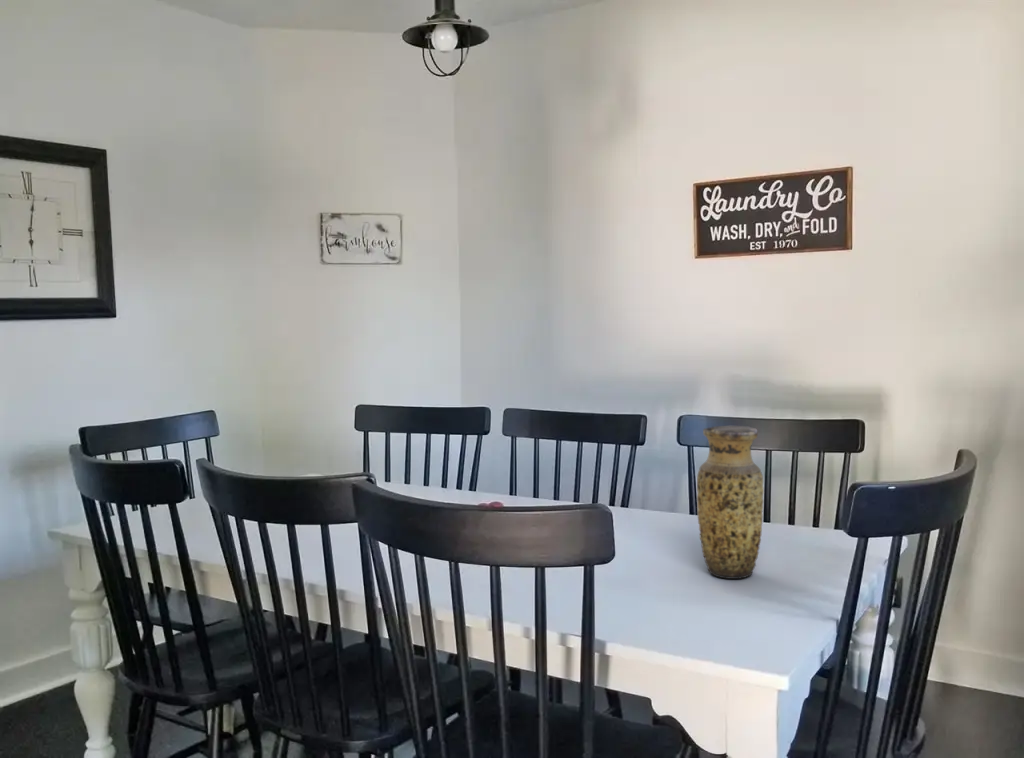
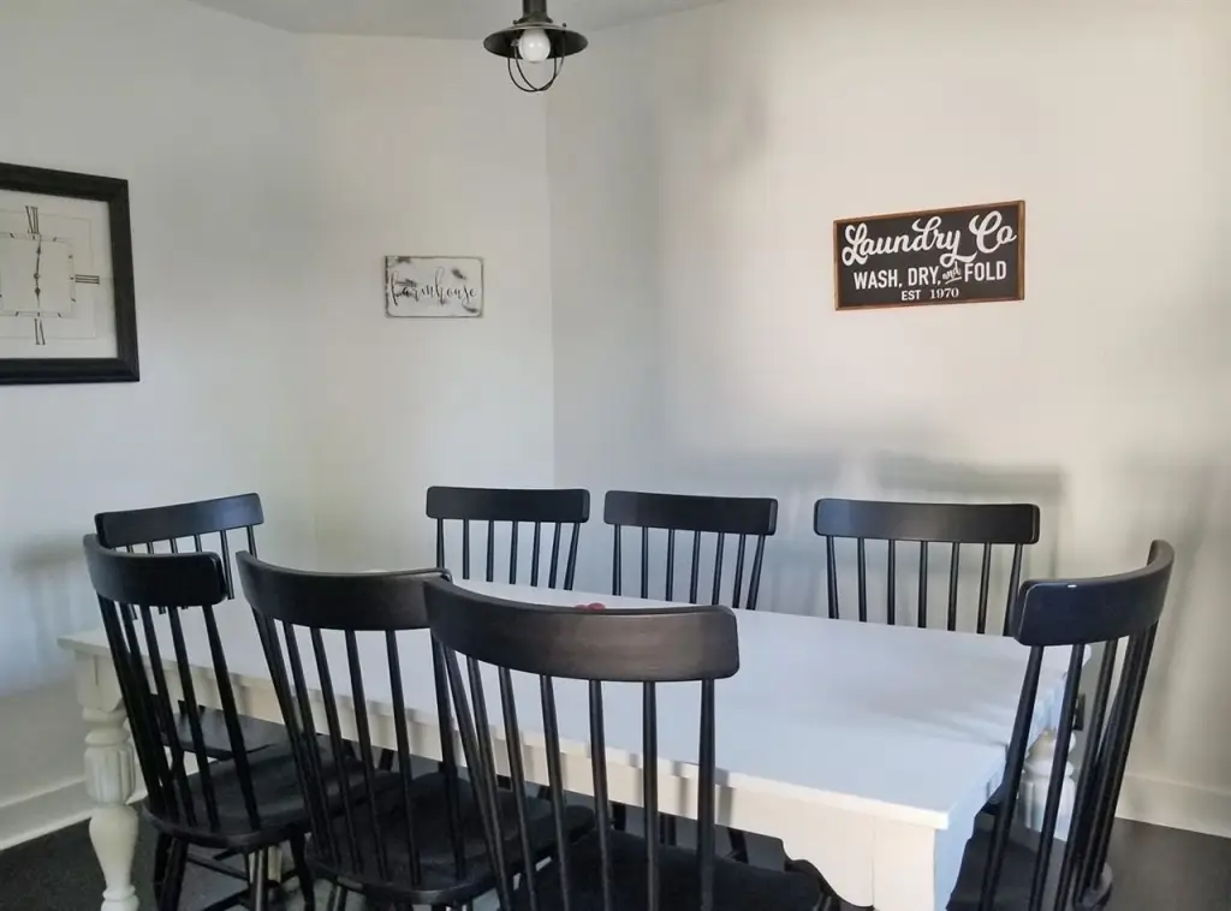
- vase [696,425,765,580]
